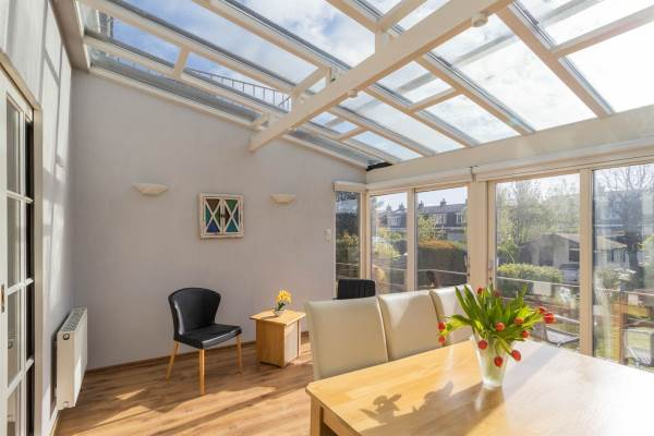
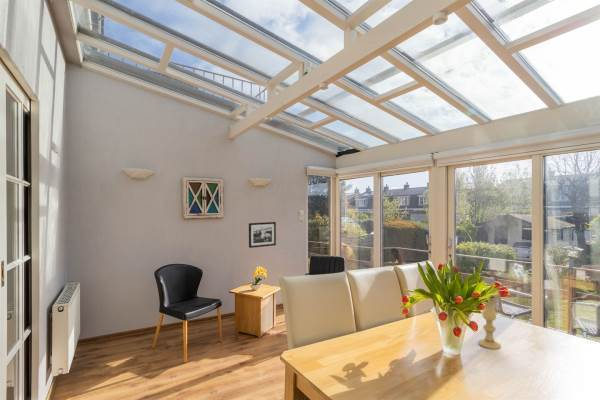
+ picture frame [248,221,277,249]
+ candle holder [478,276,502,350]
